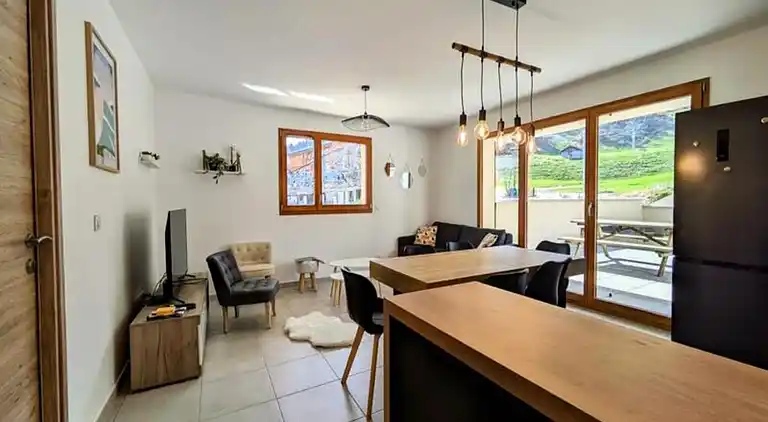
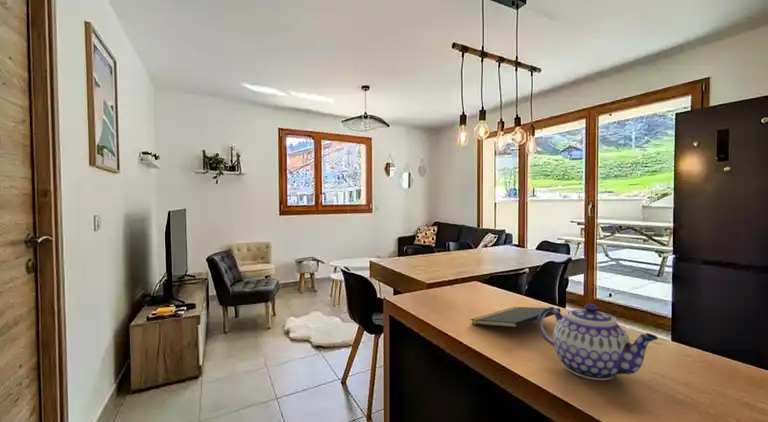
+ teapot [537,303,659,381]
+ notepad [469,306,562,328]
